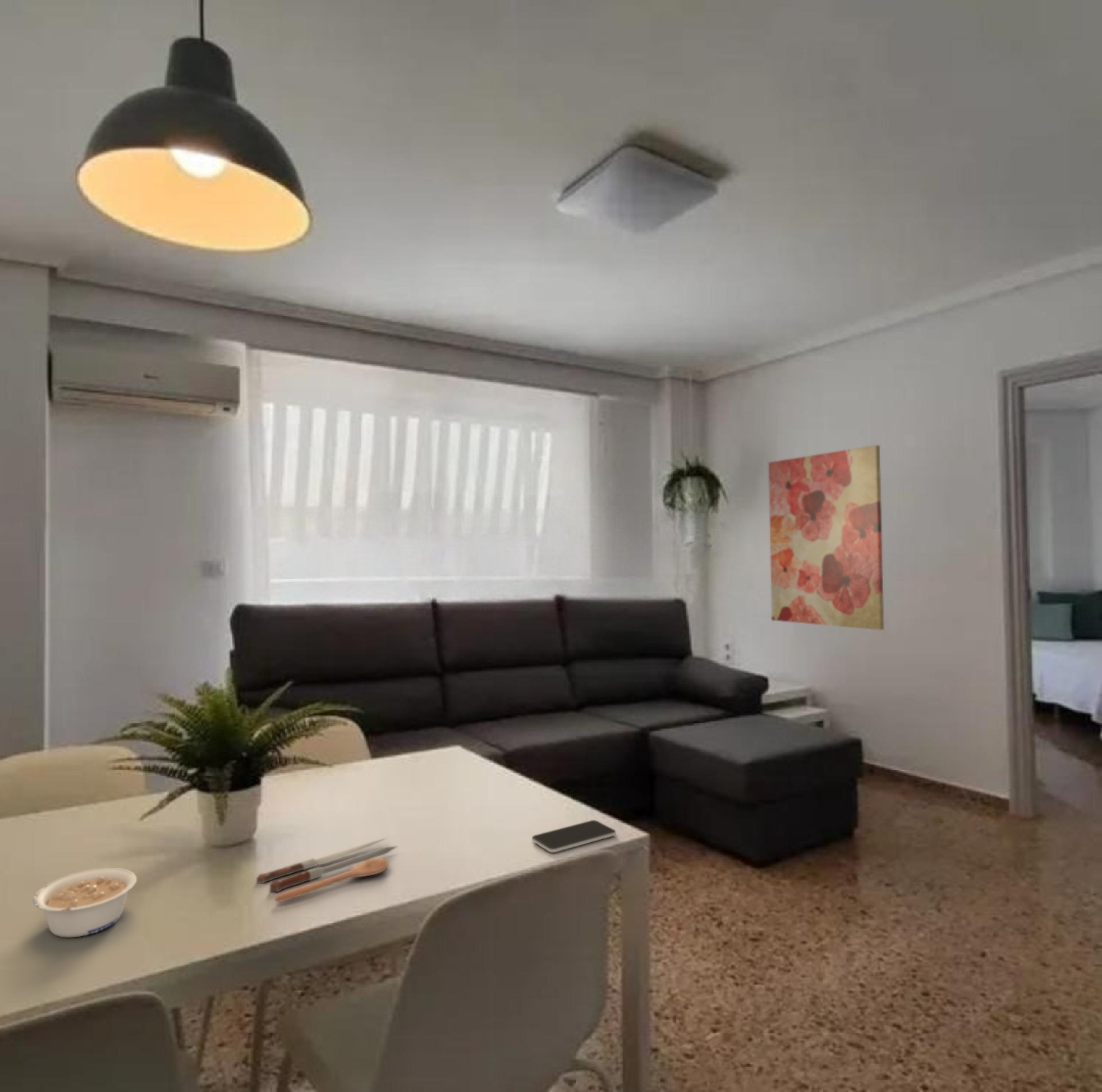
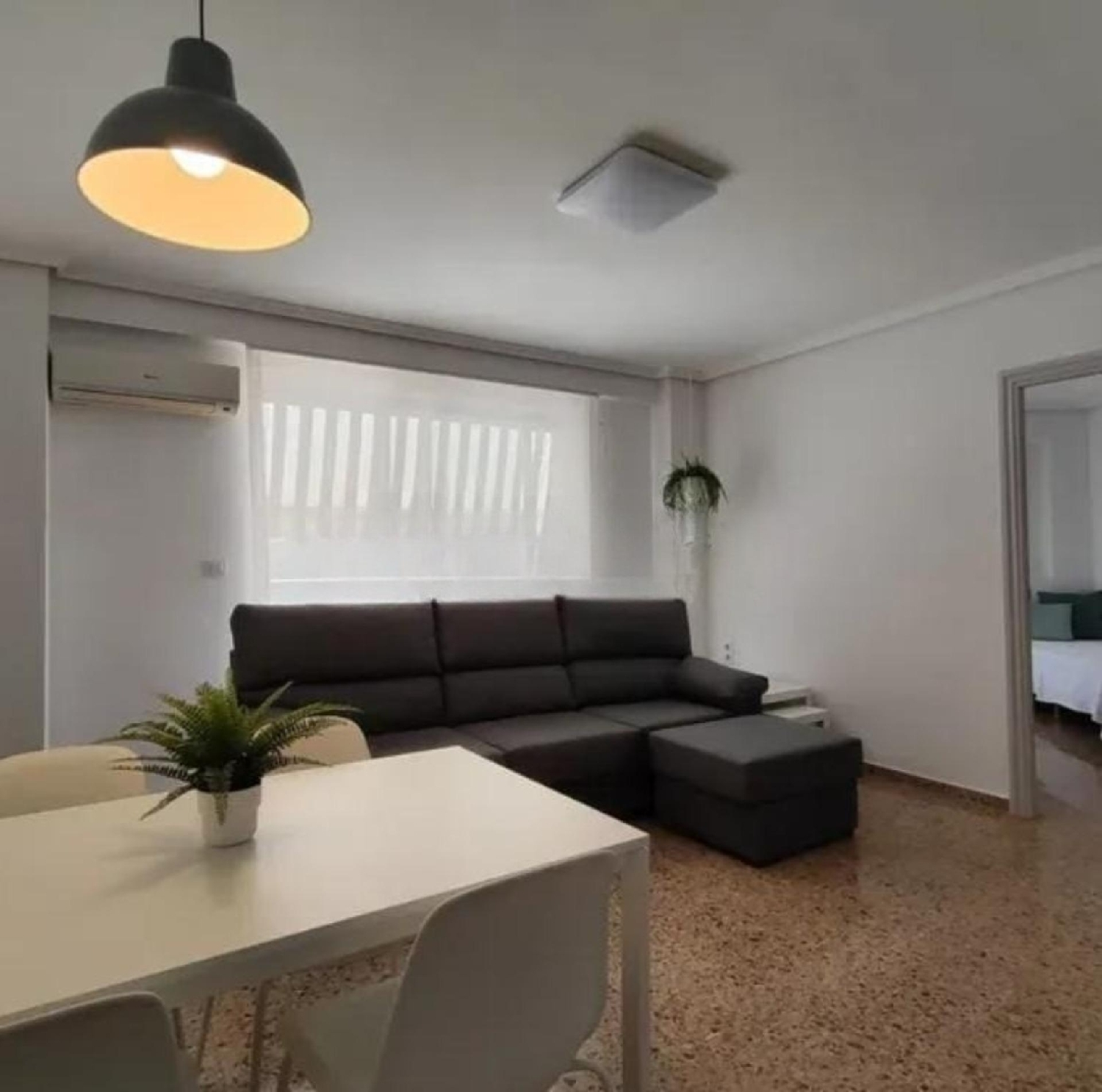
- smartphone [531,819,616,853]
- legume [32,867,137,938]
- wall art [768,445,885,631]
- spoon [256,837,398,902]
